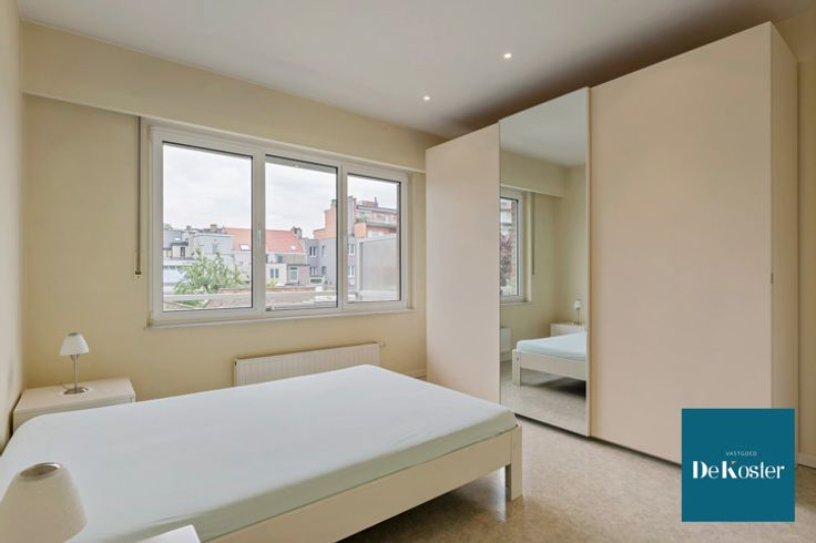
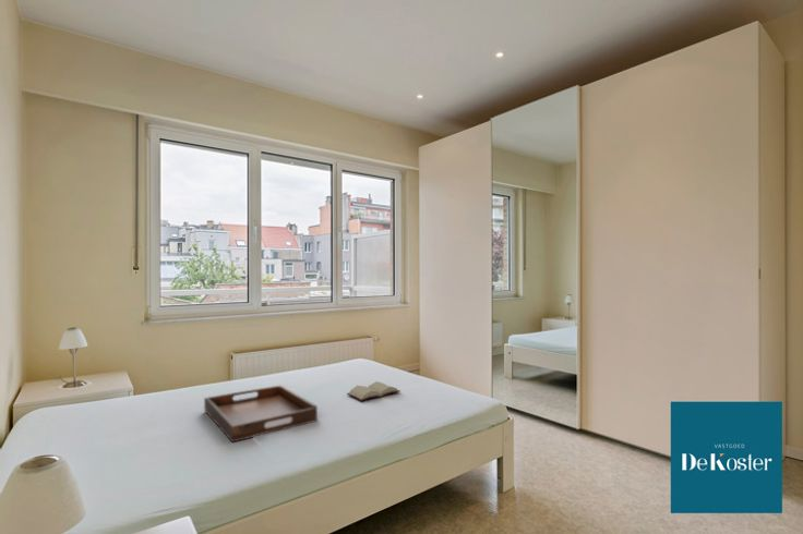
+ hardback book [346,380,402,402]
+ serving tray [203,384,319,444]
